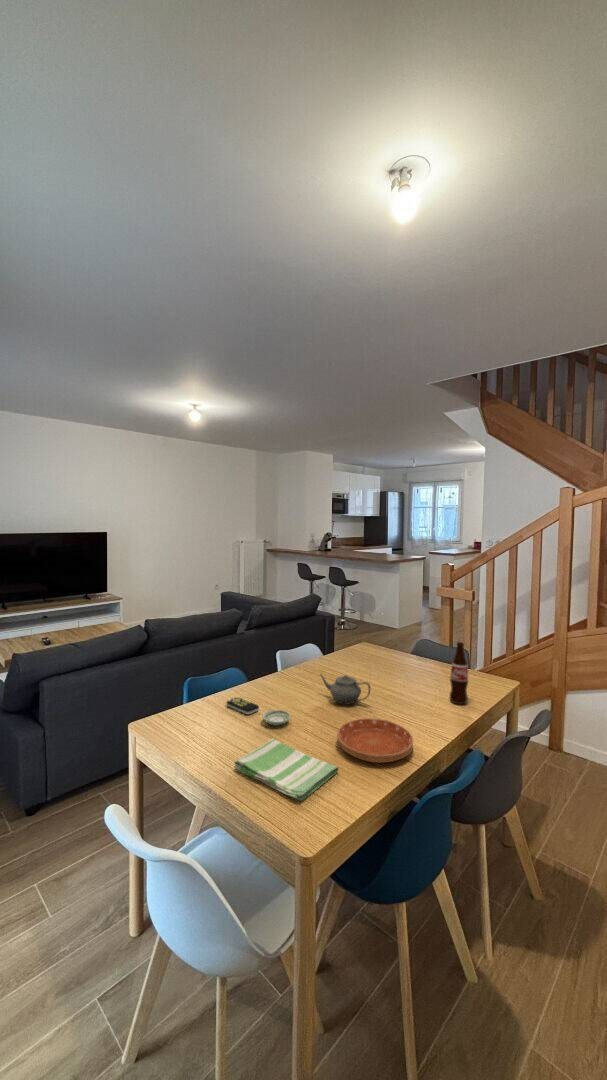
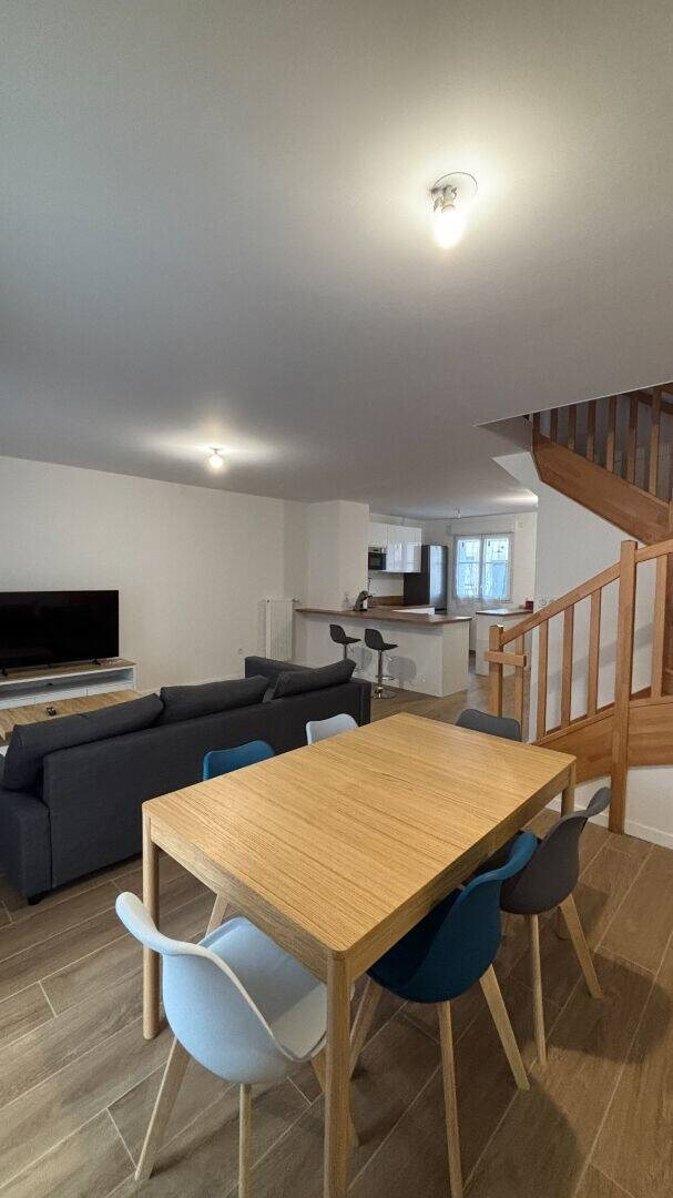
- dish towel [233,738,340,802]
- remote control [226,696,260,715]
- saucer [336,718,414,764]
- saucer [261,709,292,727]
- teapot [319,673,371,706]
- bottle [448,641,469,705]
